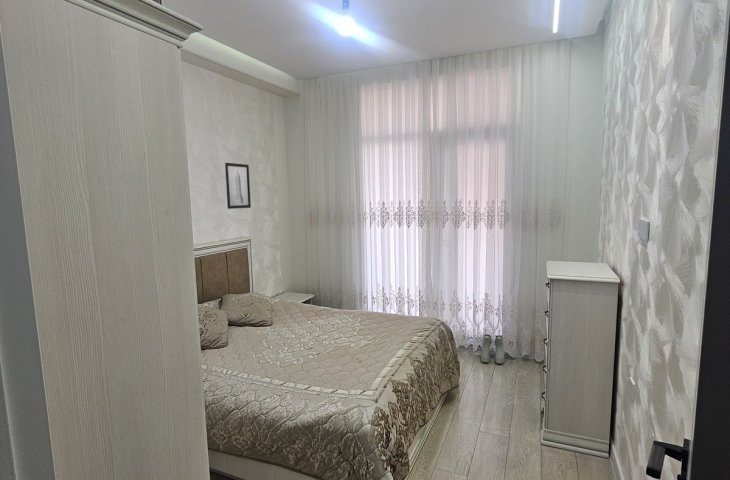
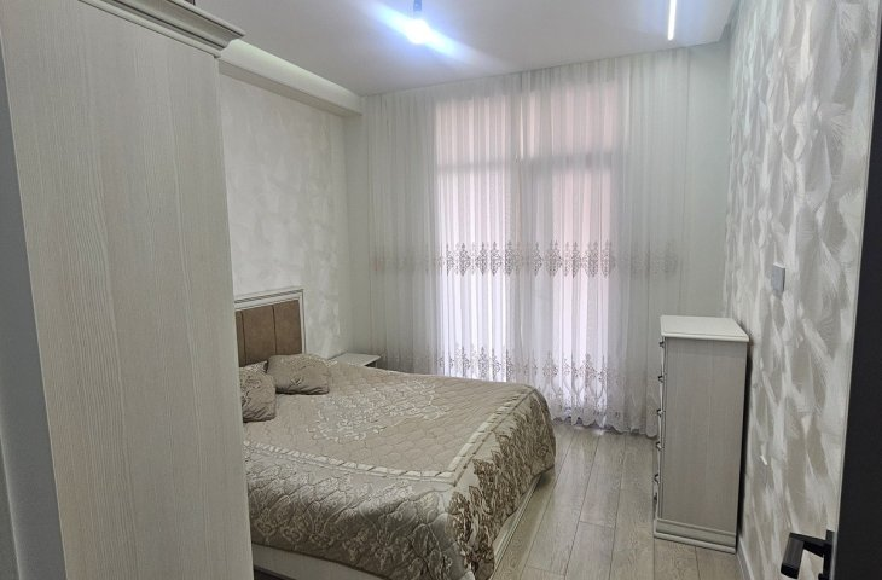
- wall art [224,162,252,210]
- boots [480,334,505,365]
